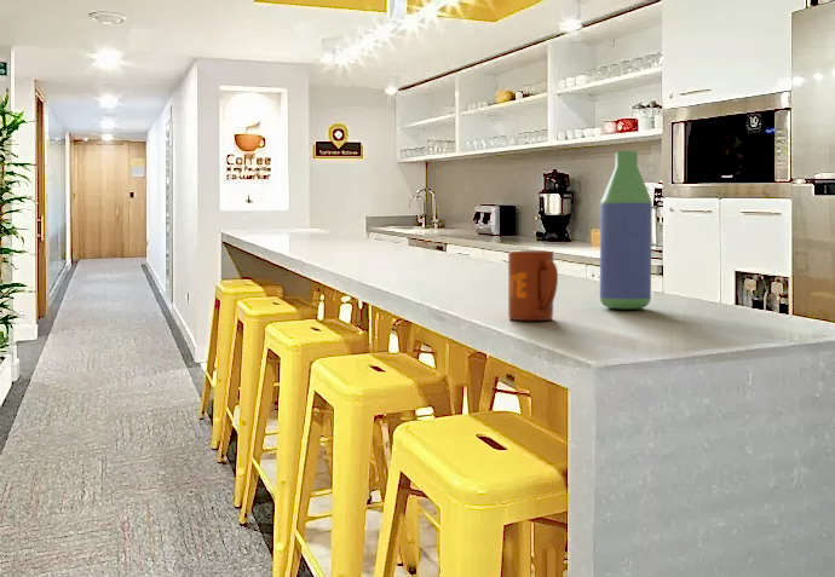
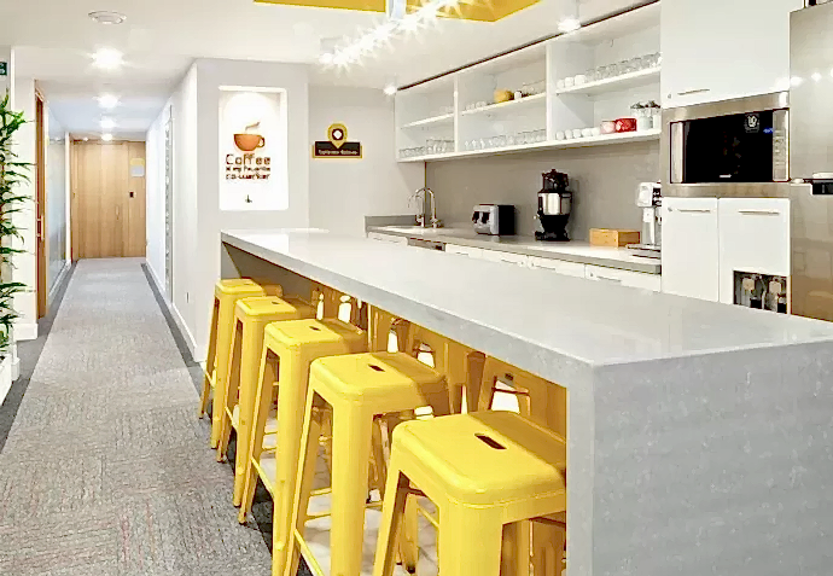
- bottle [599,150,653,310]
- mug [507,250,559,322]
